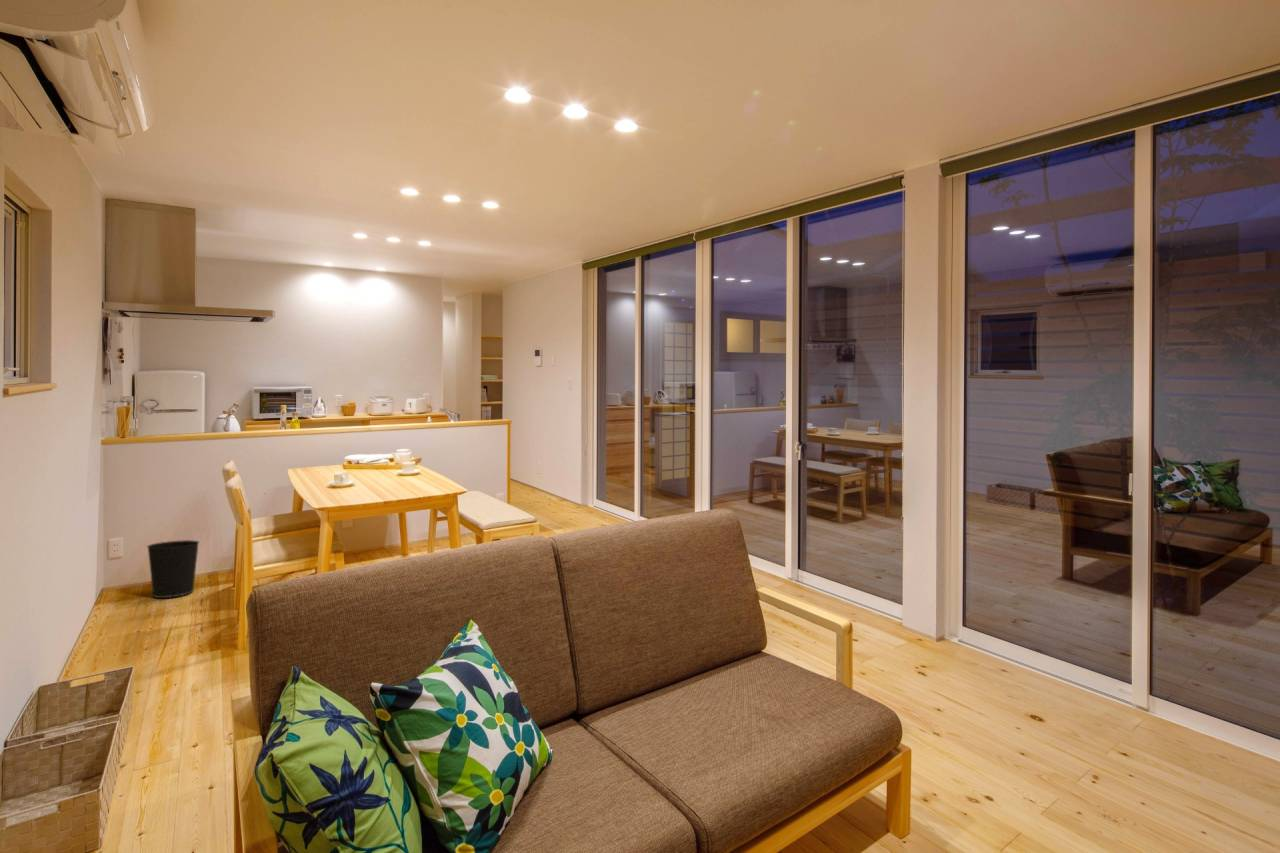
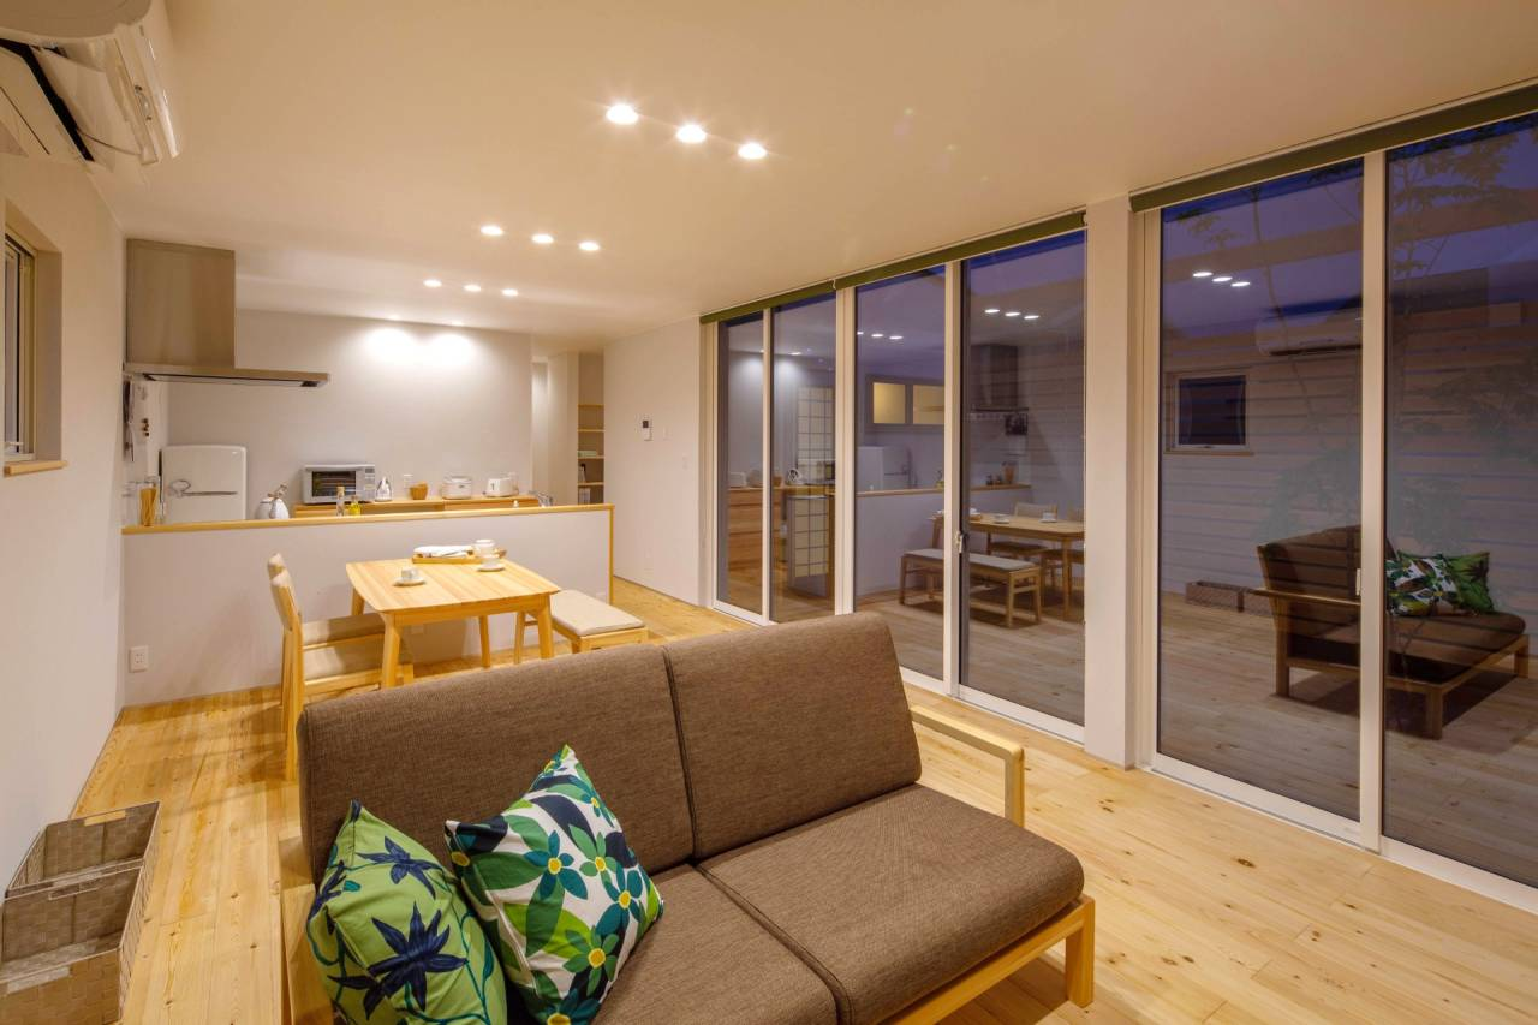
- wastebasket [146,539,201,599]
